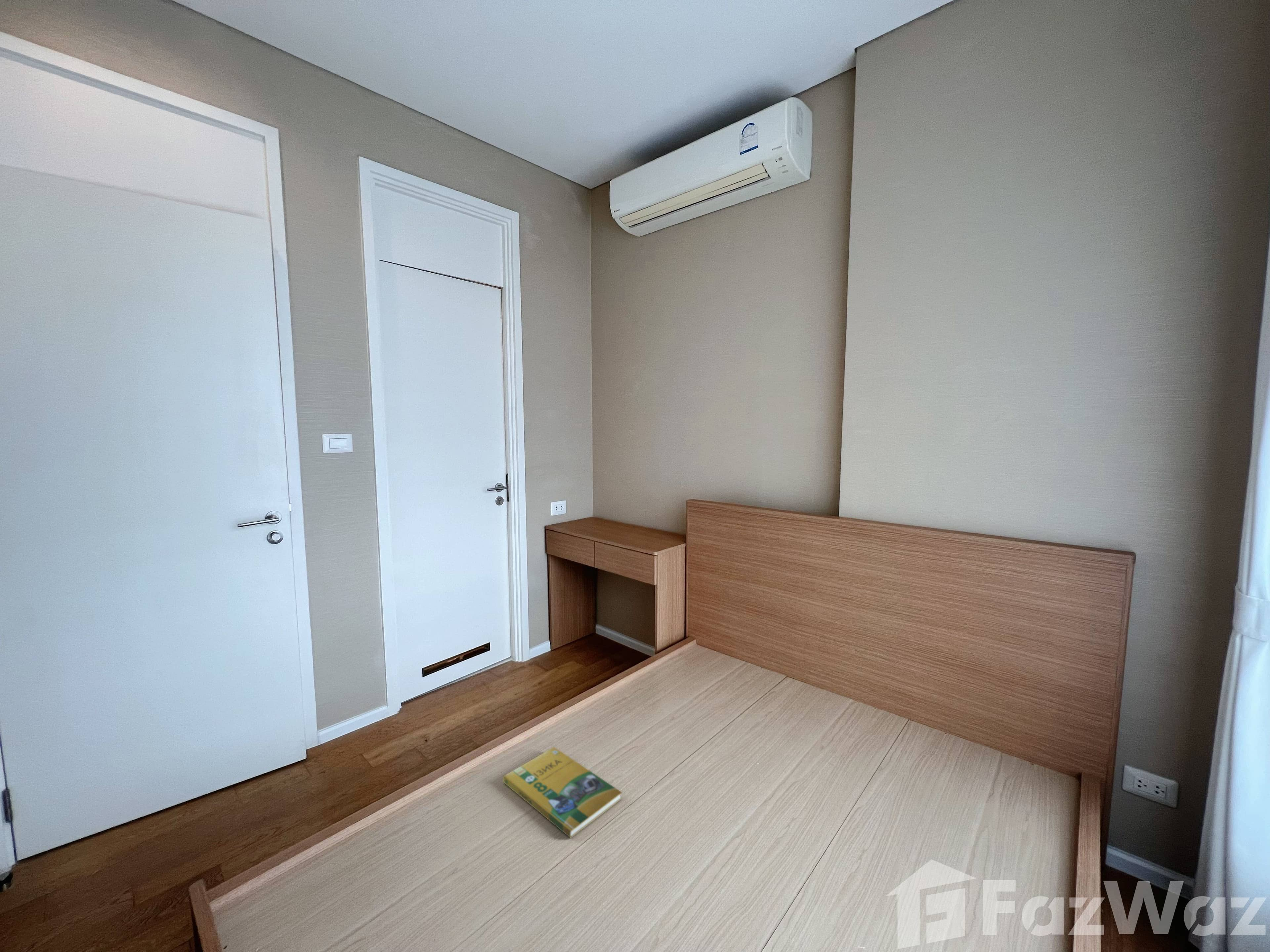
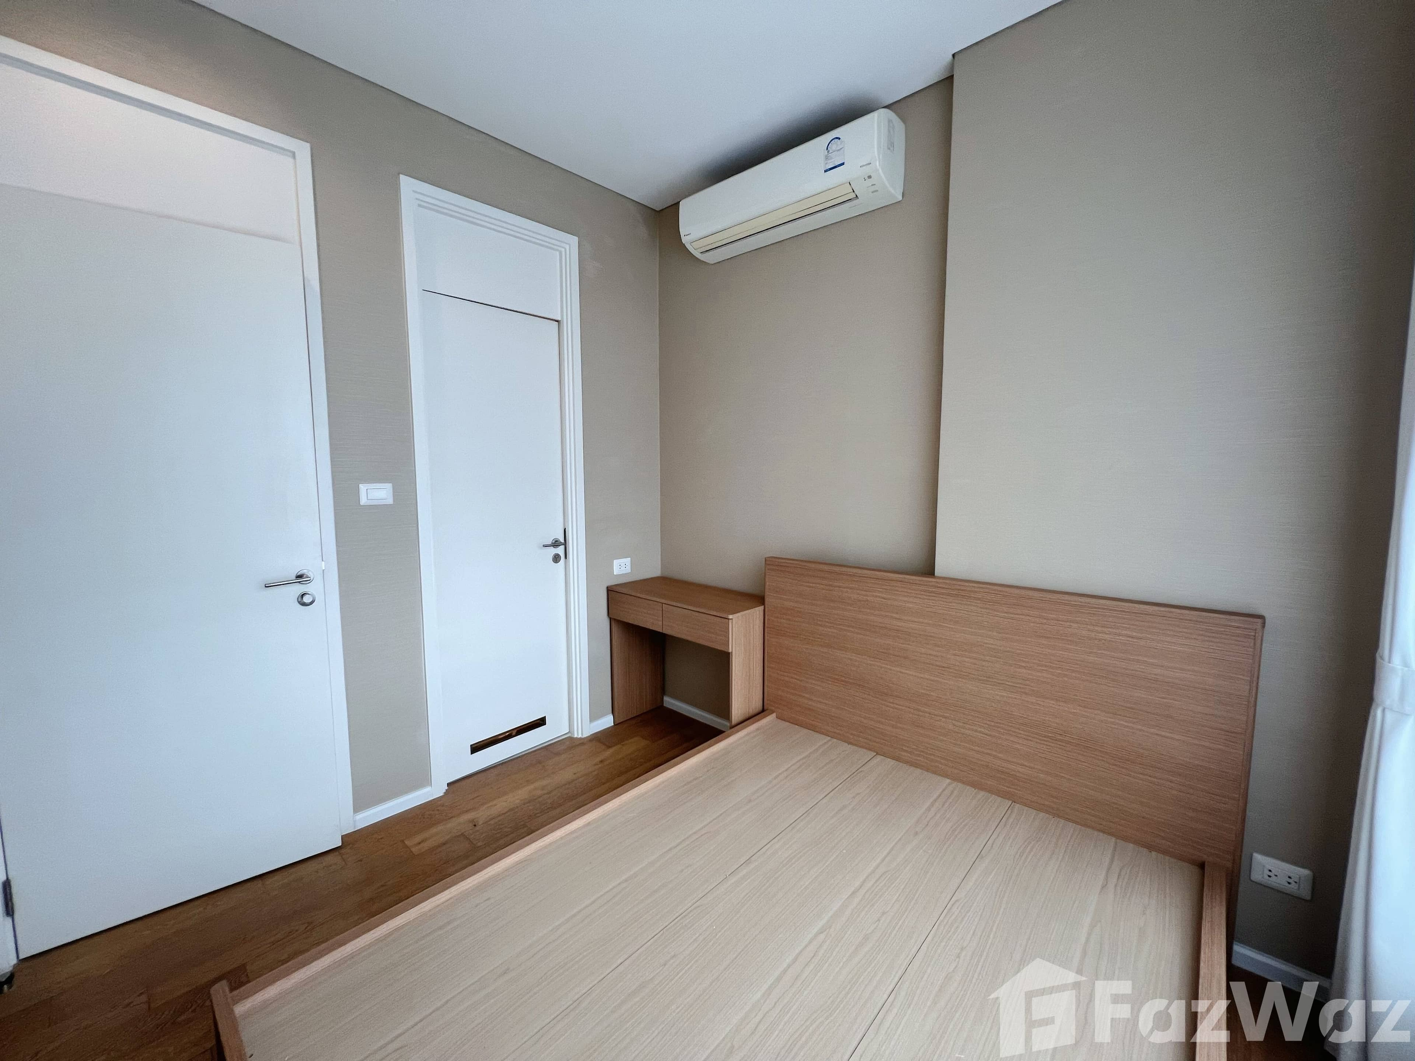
- booklet [502,747,622,839]
